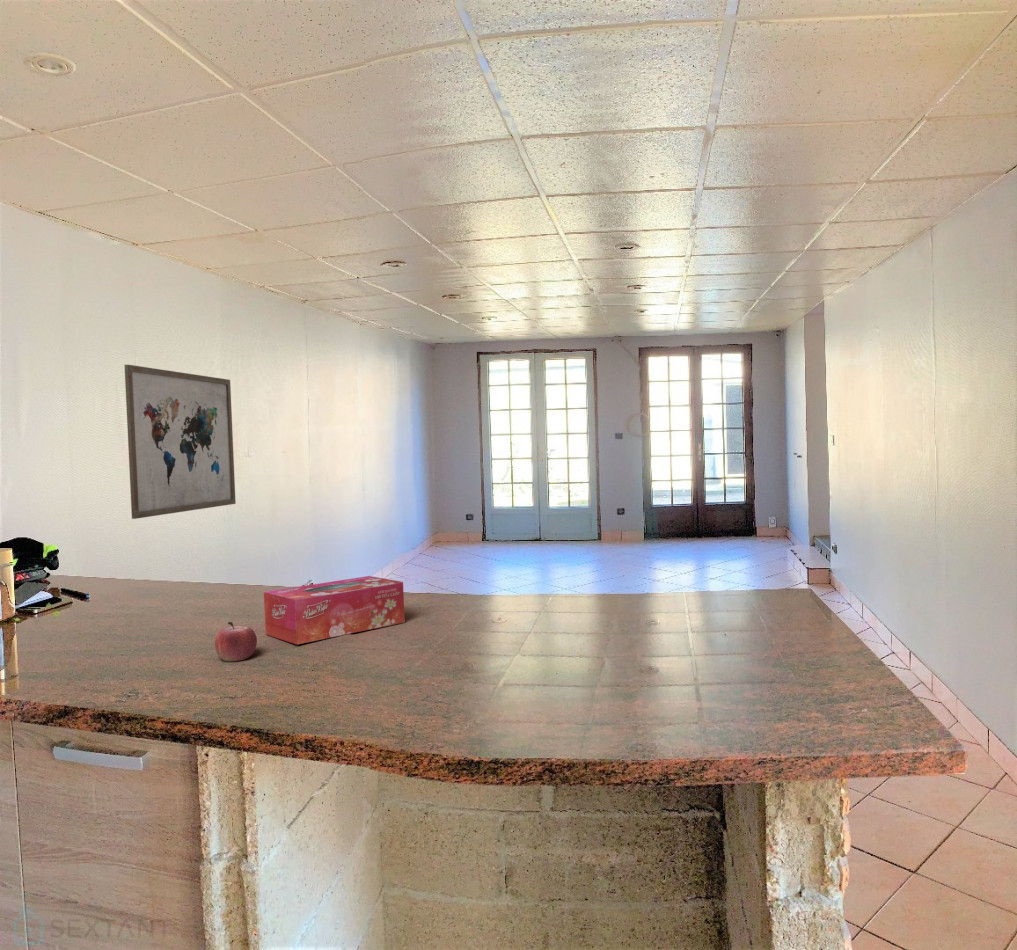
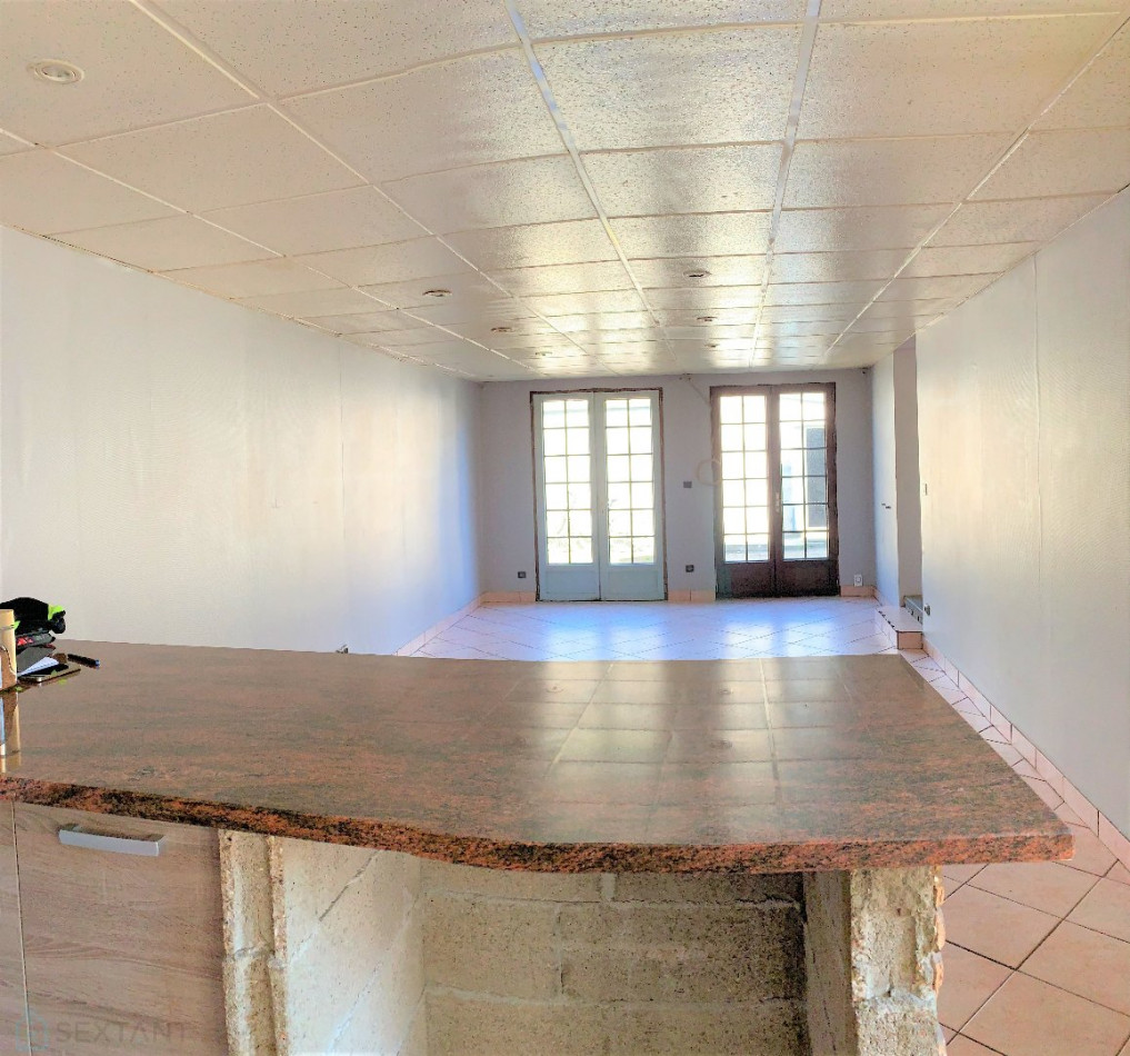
- fruit [214,620,258,662]
- tissue box [263,575,406,645]
- wall art [123,364,237,520]
